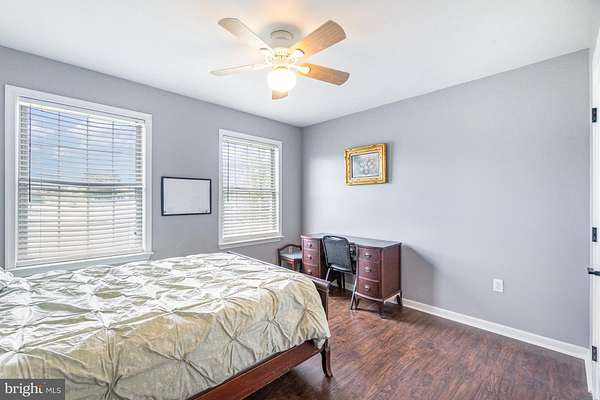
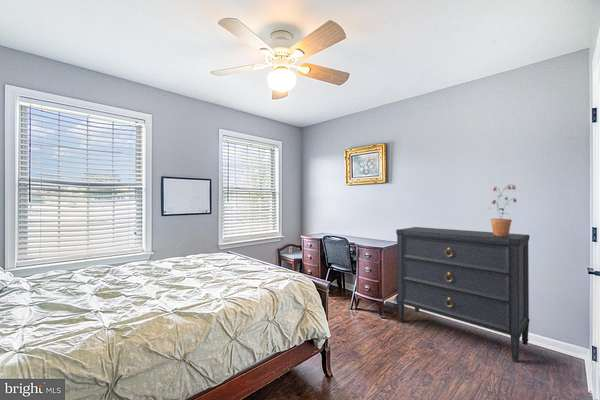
+ potted plant [487,184,517,236]
+ dresser [395,226,531,363]
